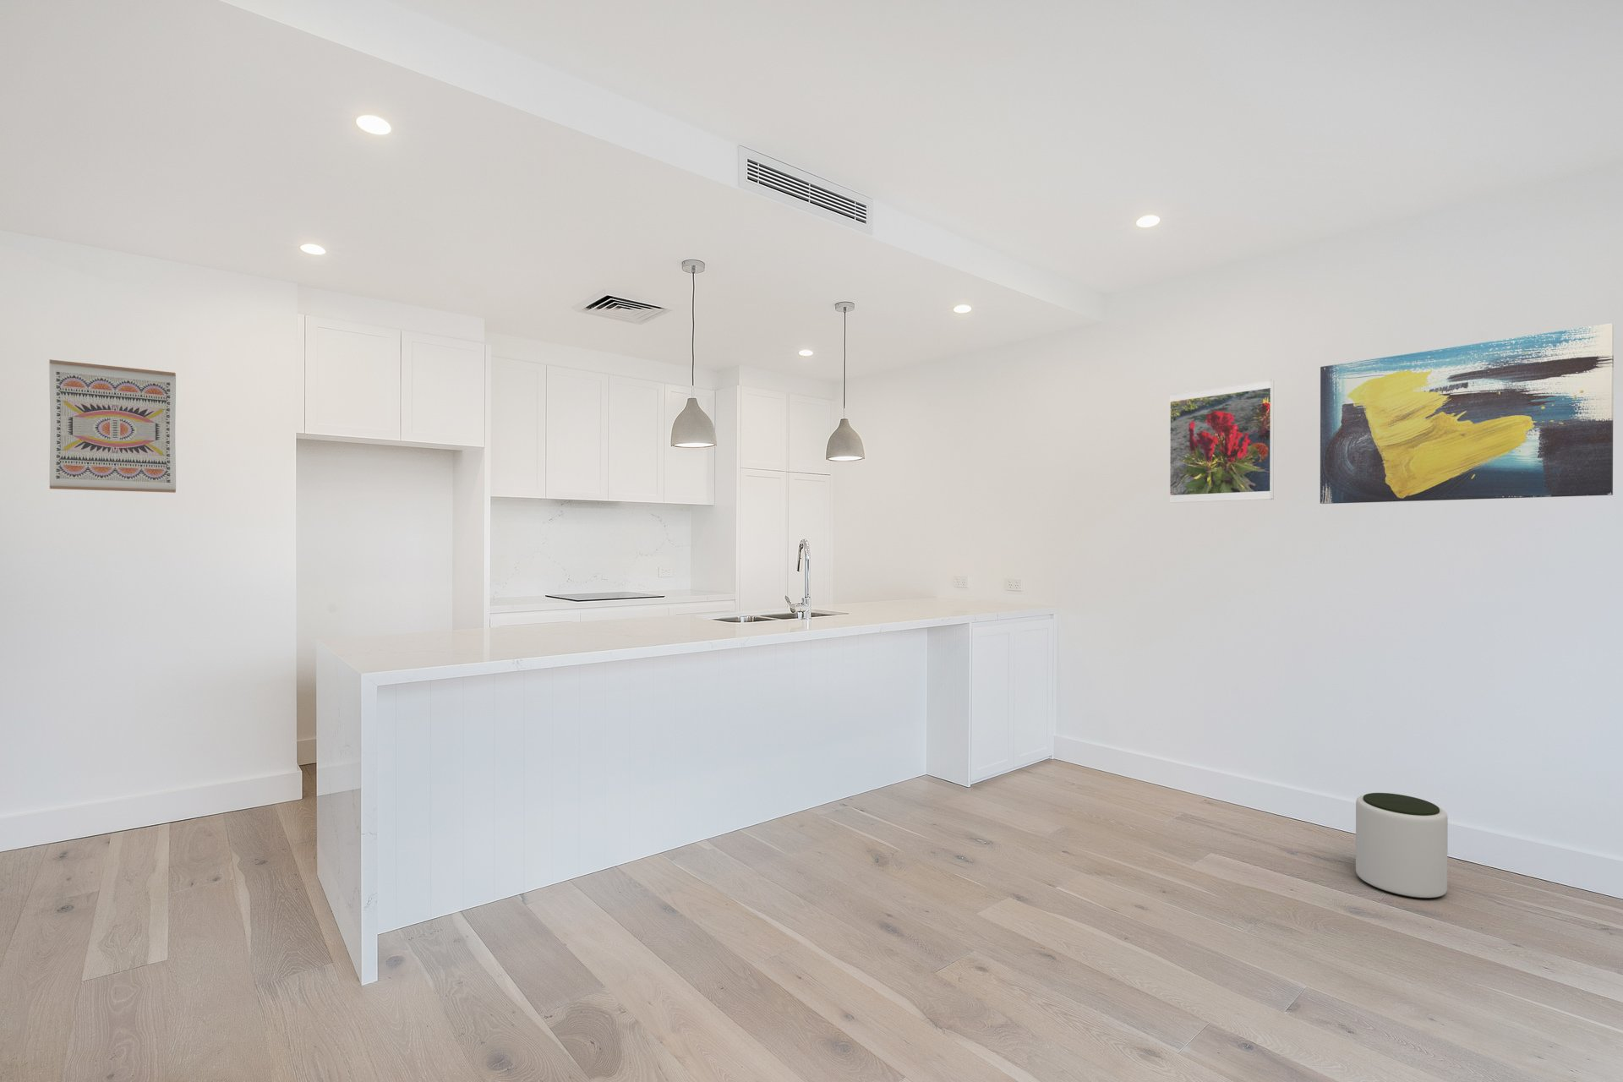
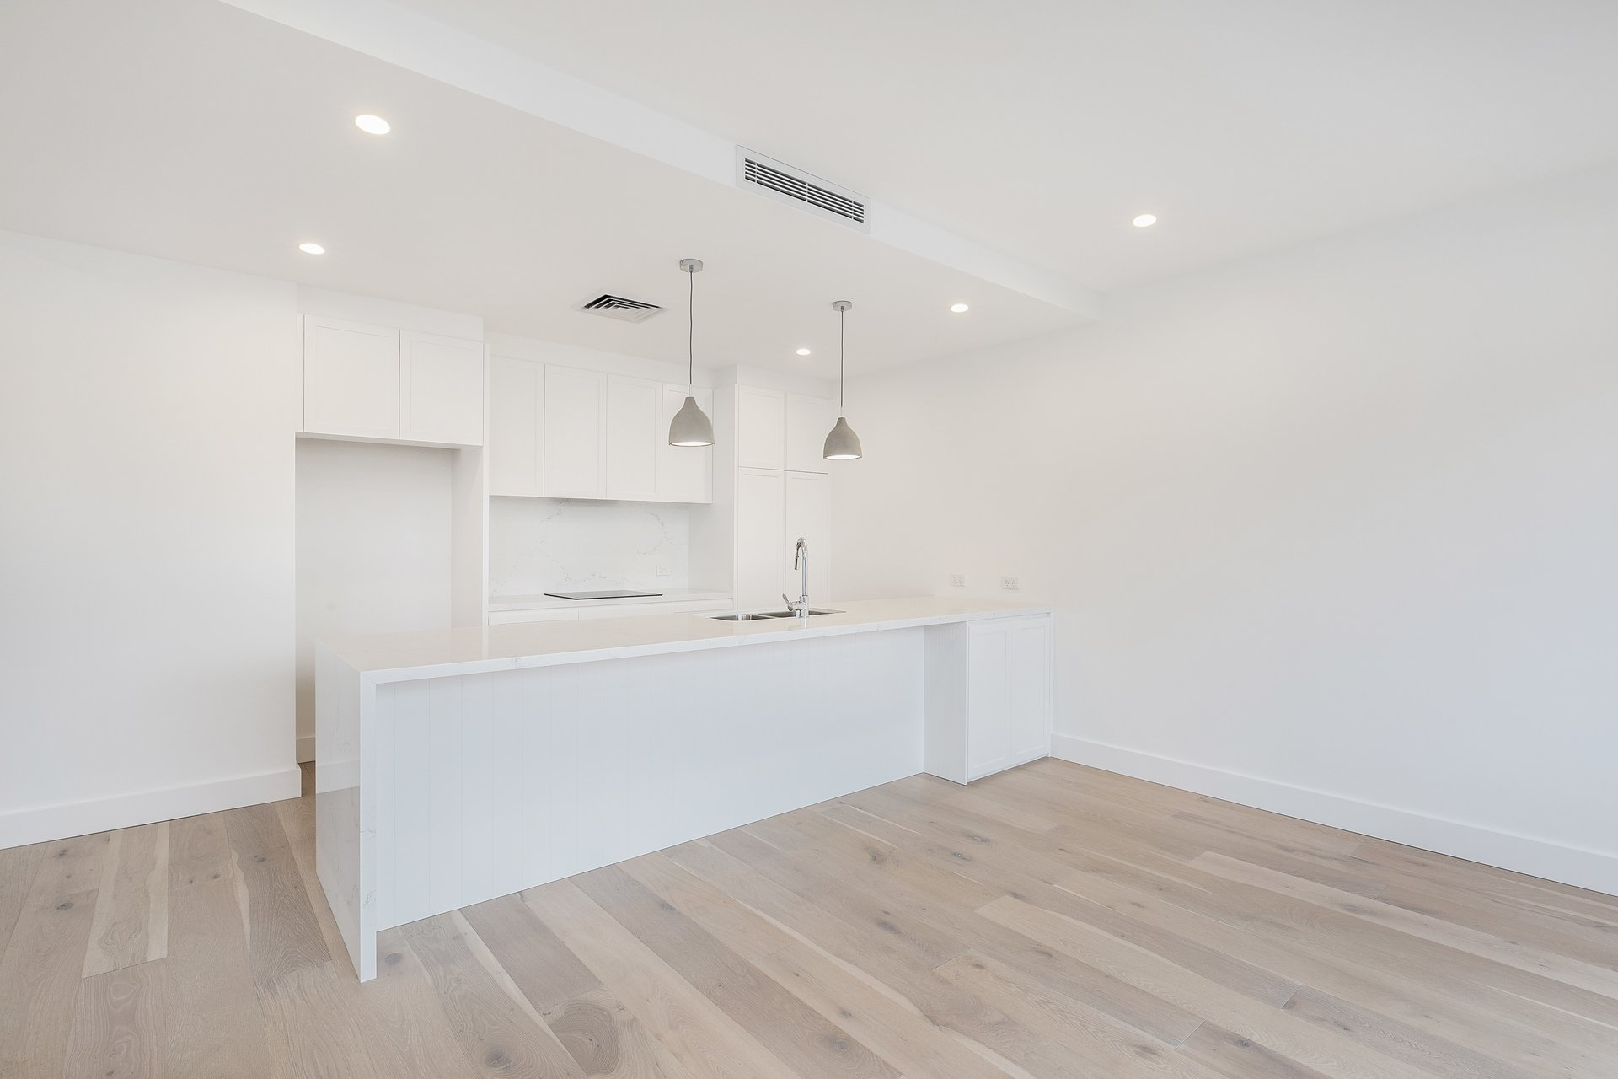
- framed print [1168,379,1275,504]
- wall art [1320,322,1615,505]
- wall art [48,359,176,494]
- plant pot [1355,792,1449,900]
